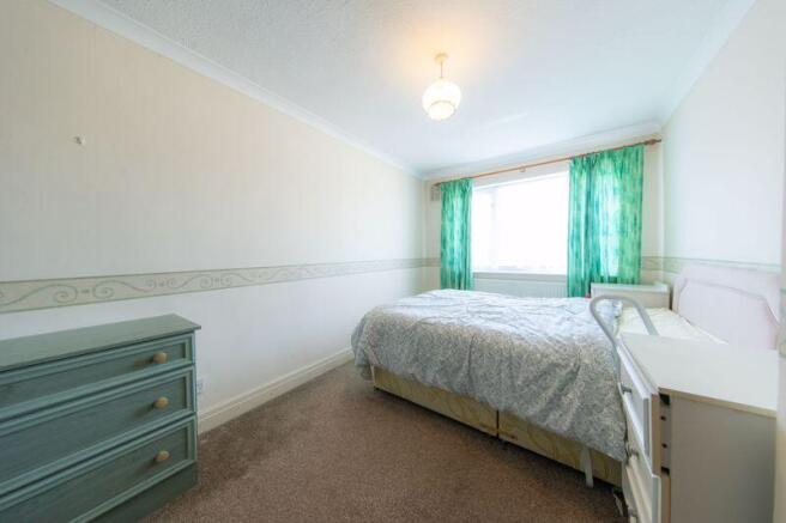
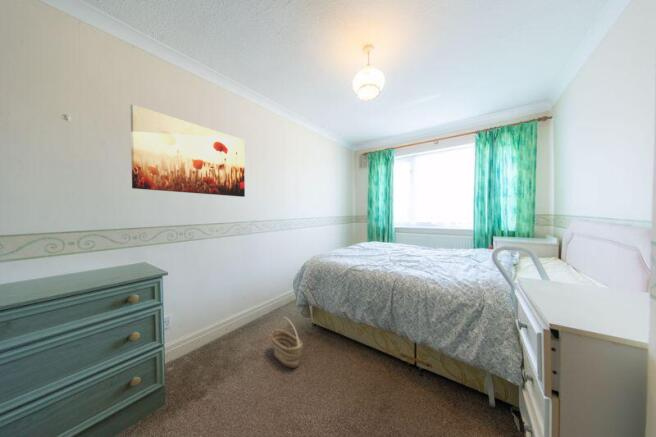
+ wall art [130,103,246,198]
+ basket [270,316,303,369]
